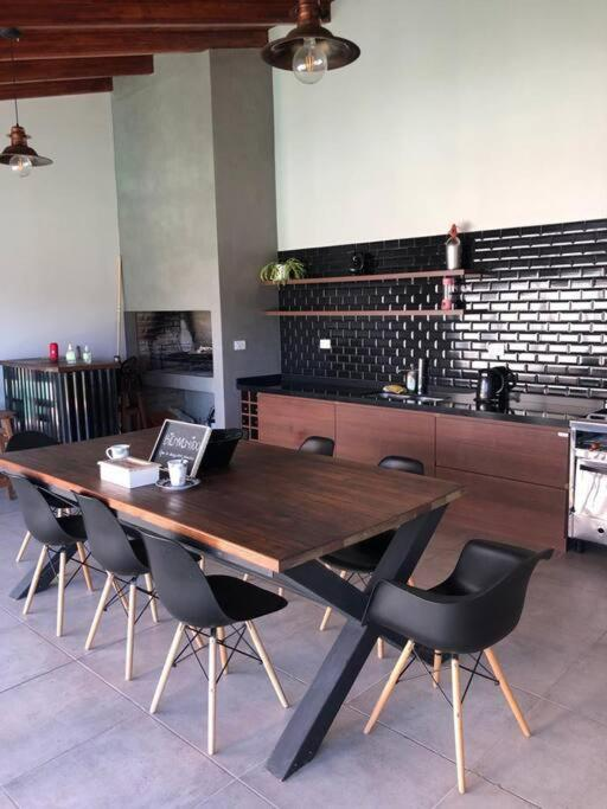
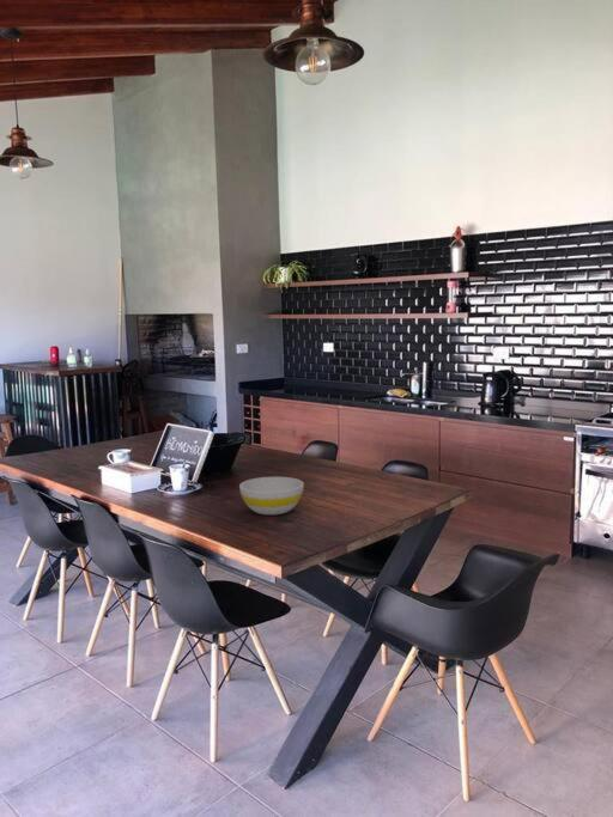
+ bowl [238,476,305,516]
